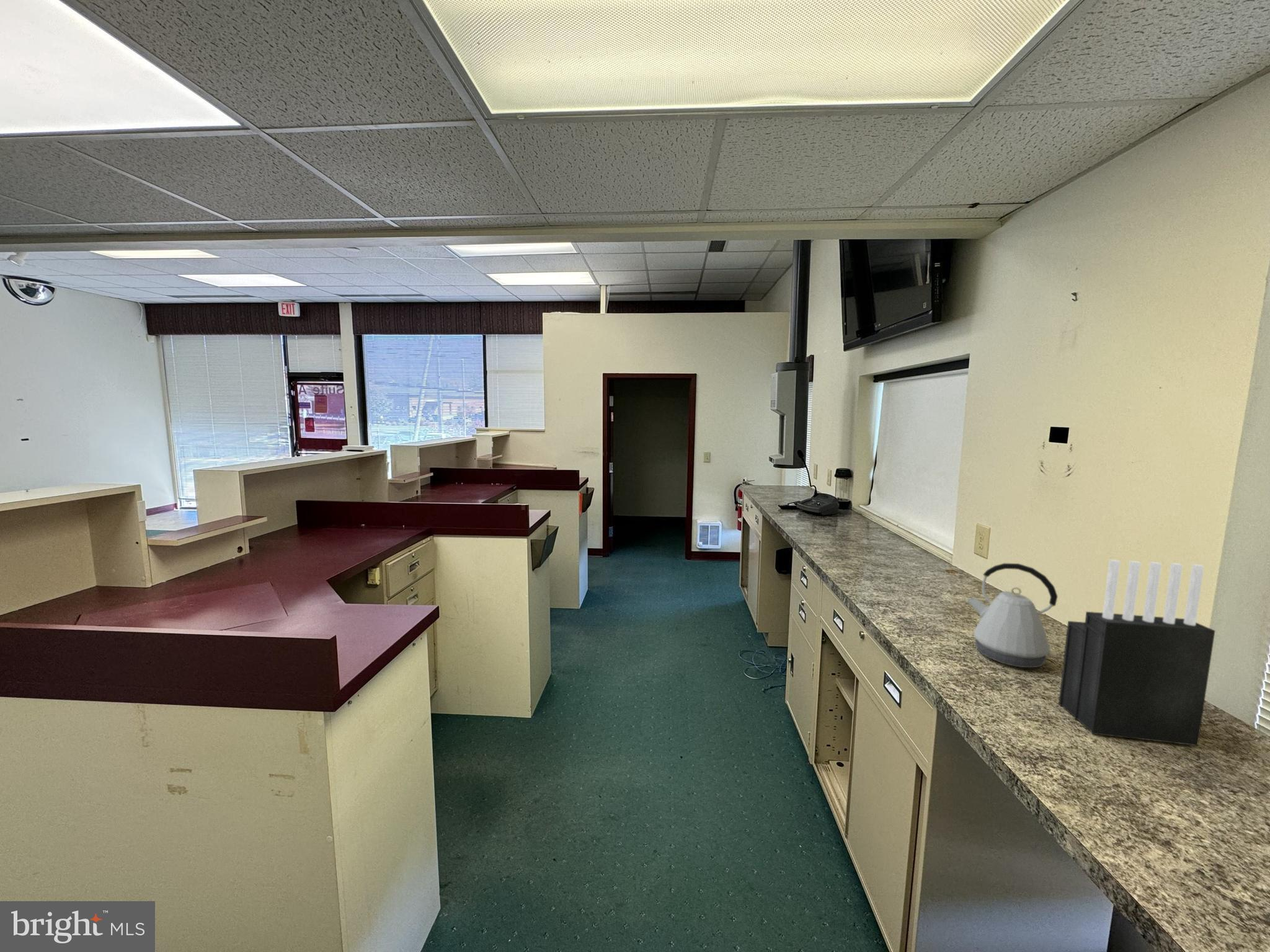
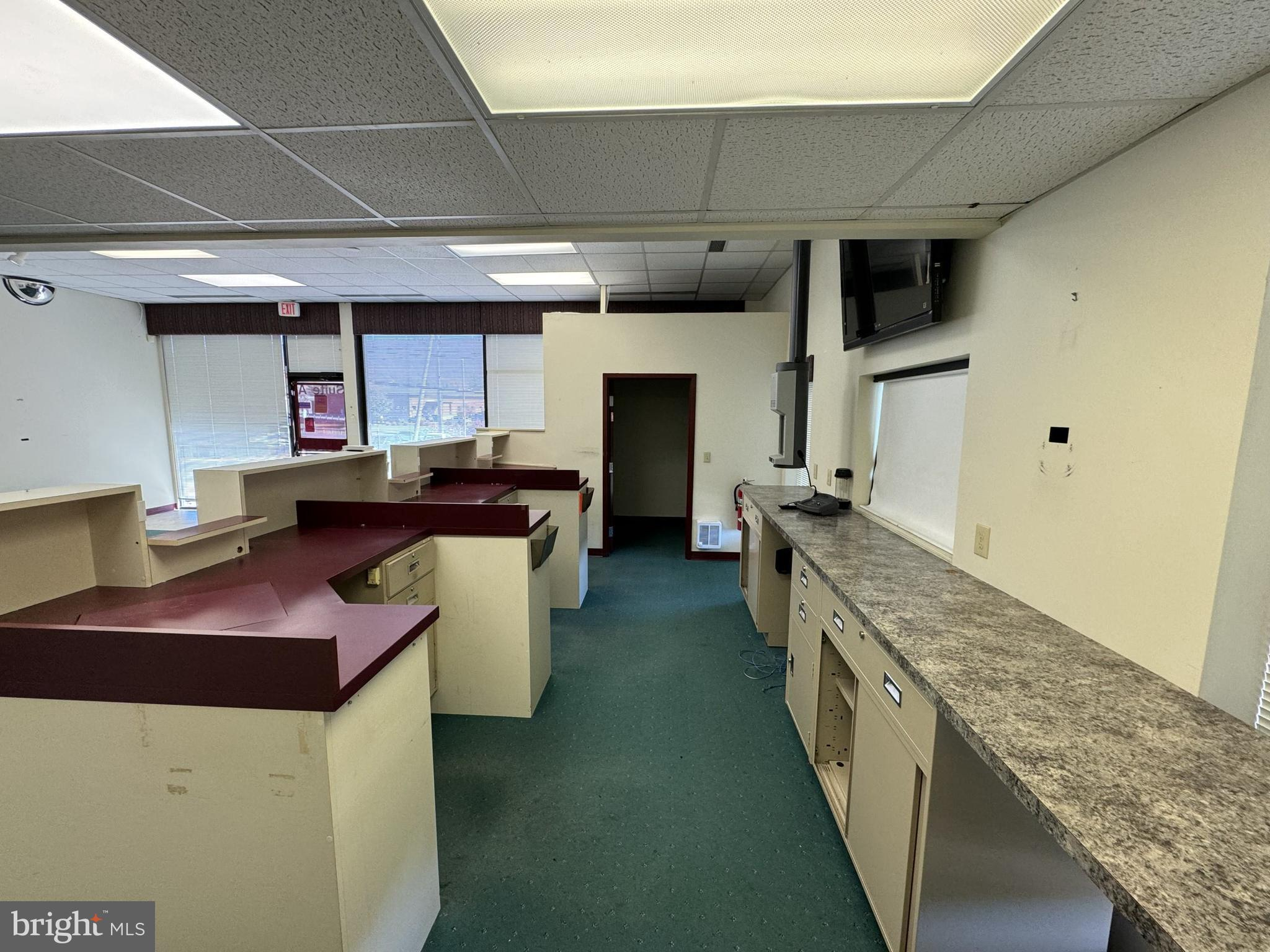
- knife block [1058,559,1216,746]
- kettle [966,563,1059,668]
